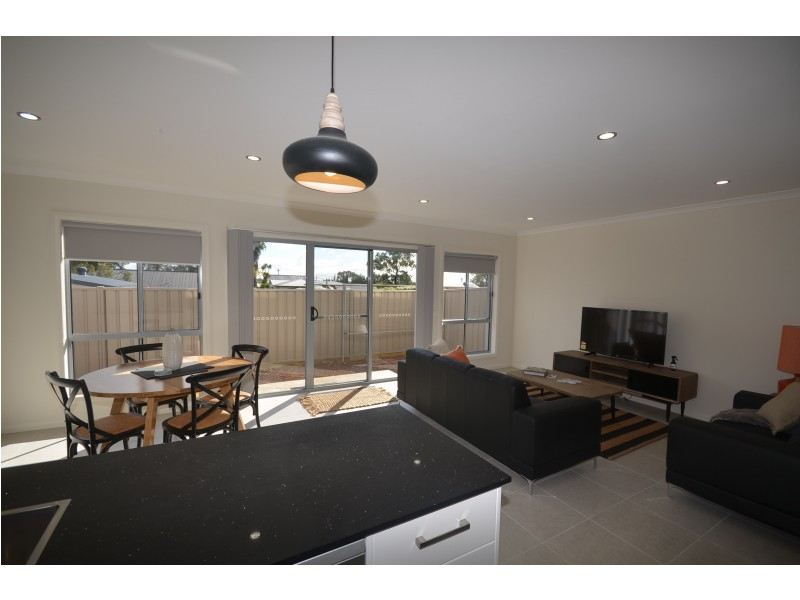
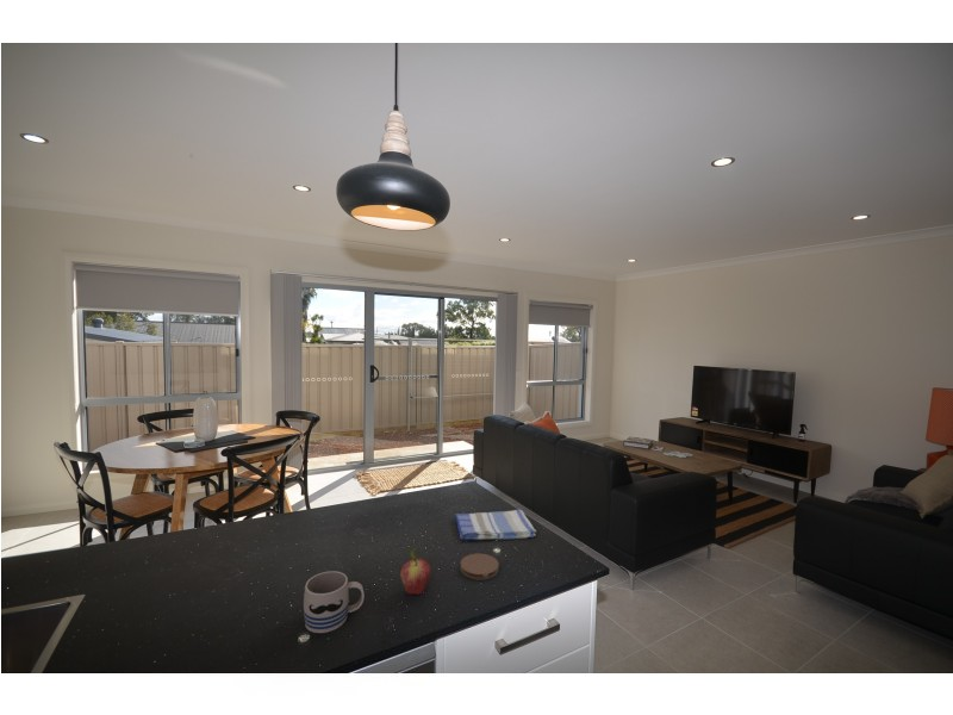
+ coaster [460,553,500,582]
+ fruit [399,547,432,596]
+ dish towel [454,509,537,542]
+ mug [303,570,365,634]
